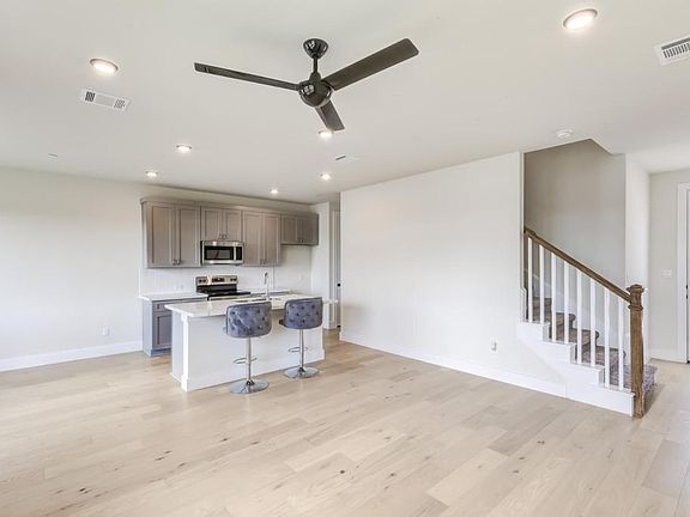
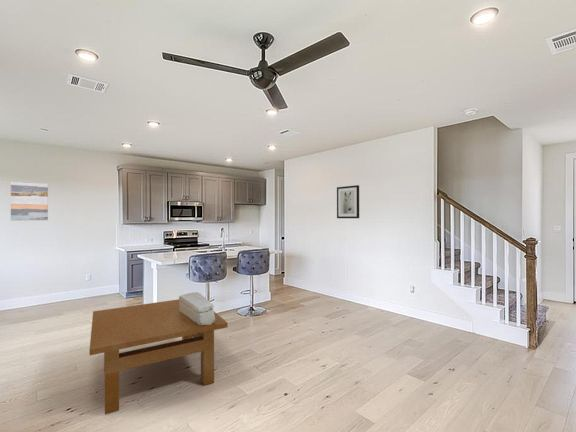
+ wall art [336,184,360,219]
+ table [89,299,229,415]
+ decorative box [178,291,215,326]
+ wall art [10,181,49,222]
